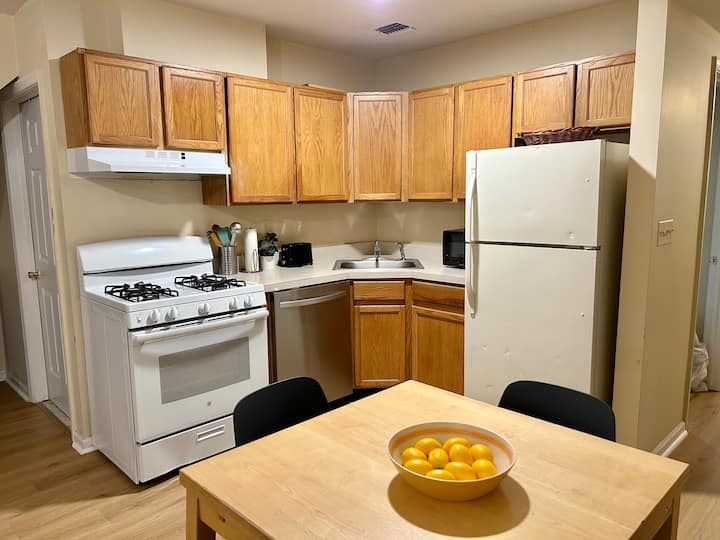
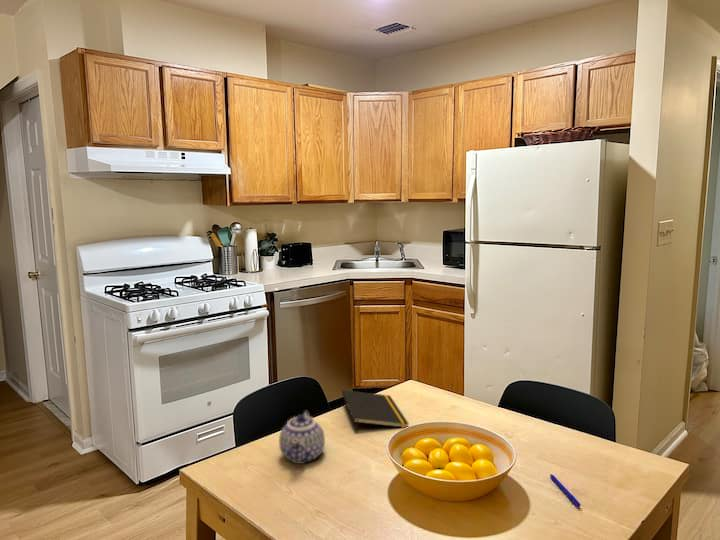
+ notepad [341,389,410,434]
+ pen [549,473,582,507]
+ teapot [278,410,326,465]
